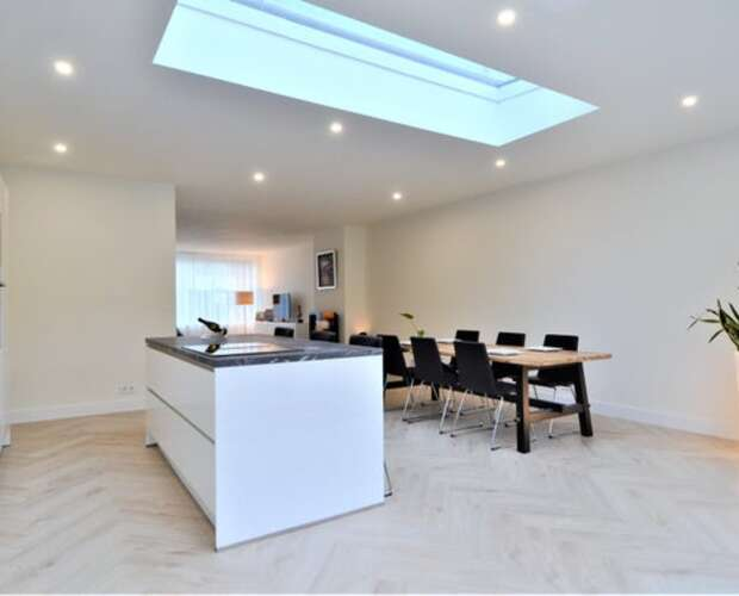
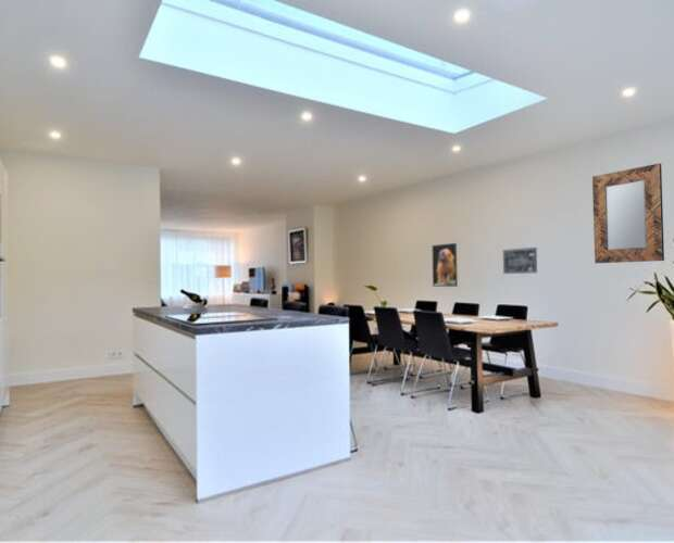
+ home mirror [591,162,665,264]
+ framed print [430,242,459,288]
+ wall art [502,247,538,275]
